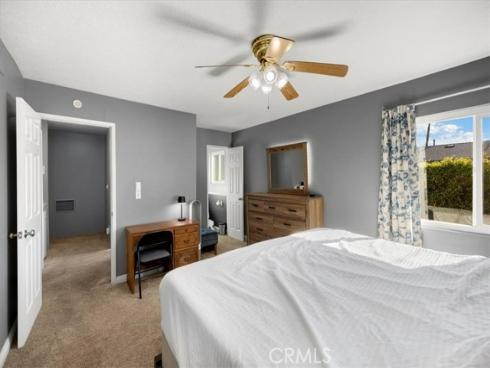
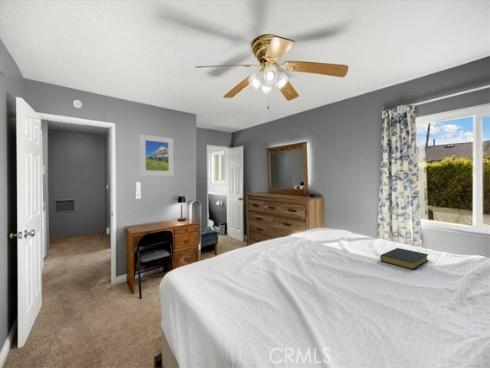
+ hardback book [379,247,430,271]
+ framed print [138,133,175,177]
